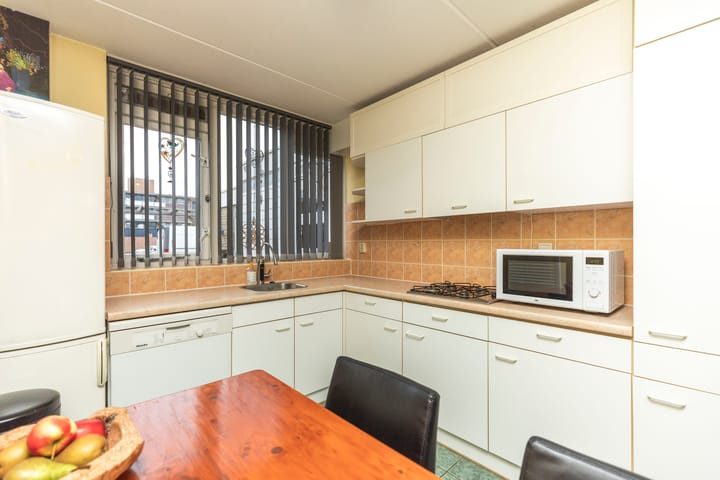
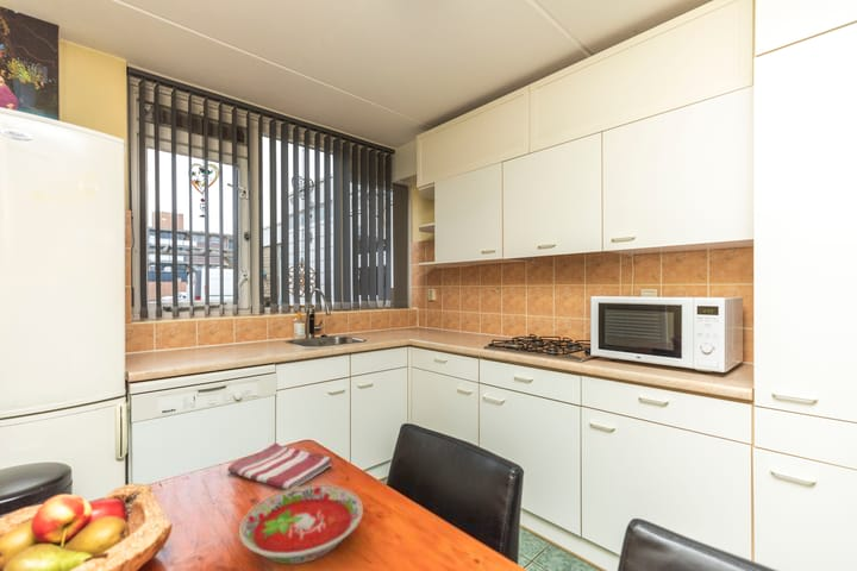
+ dish towel [226,441,333,490]
+ bowl [238,483,364,565]
